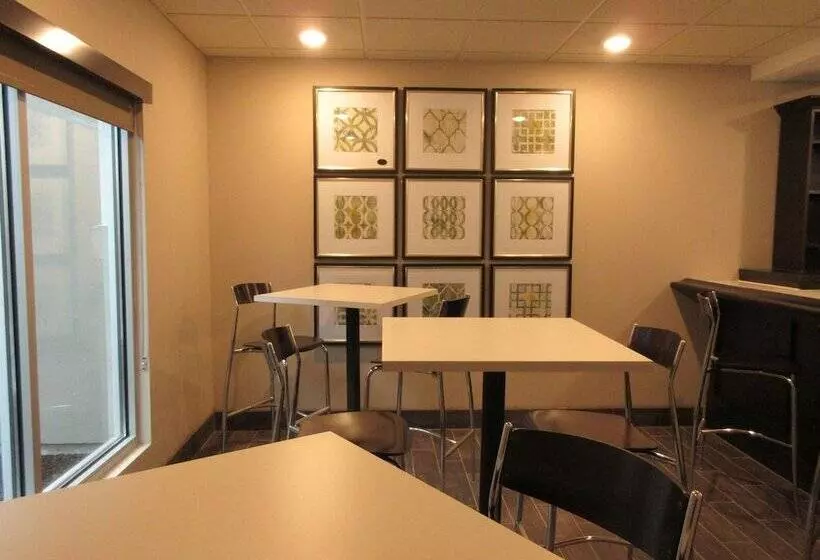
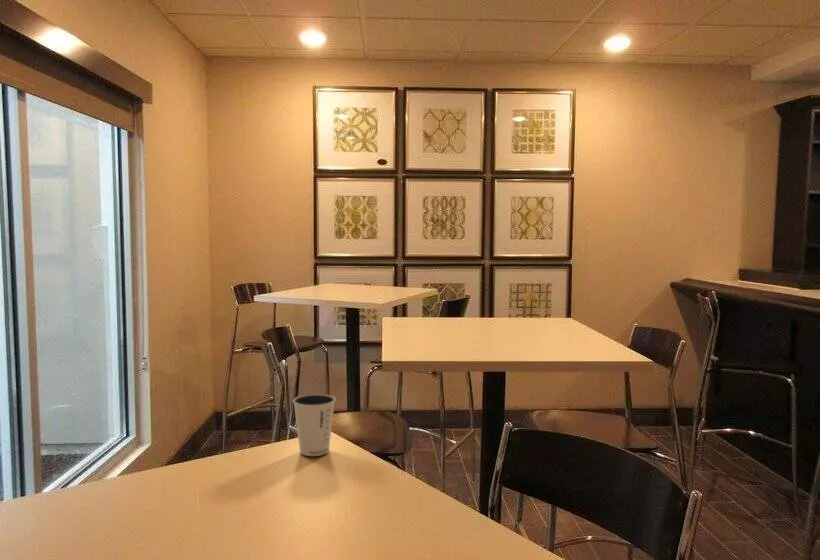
+ dixie cup [292,393,337,457]
